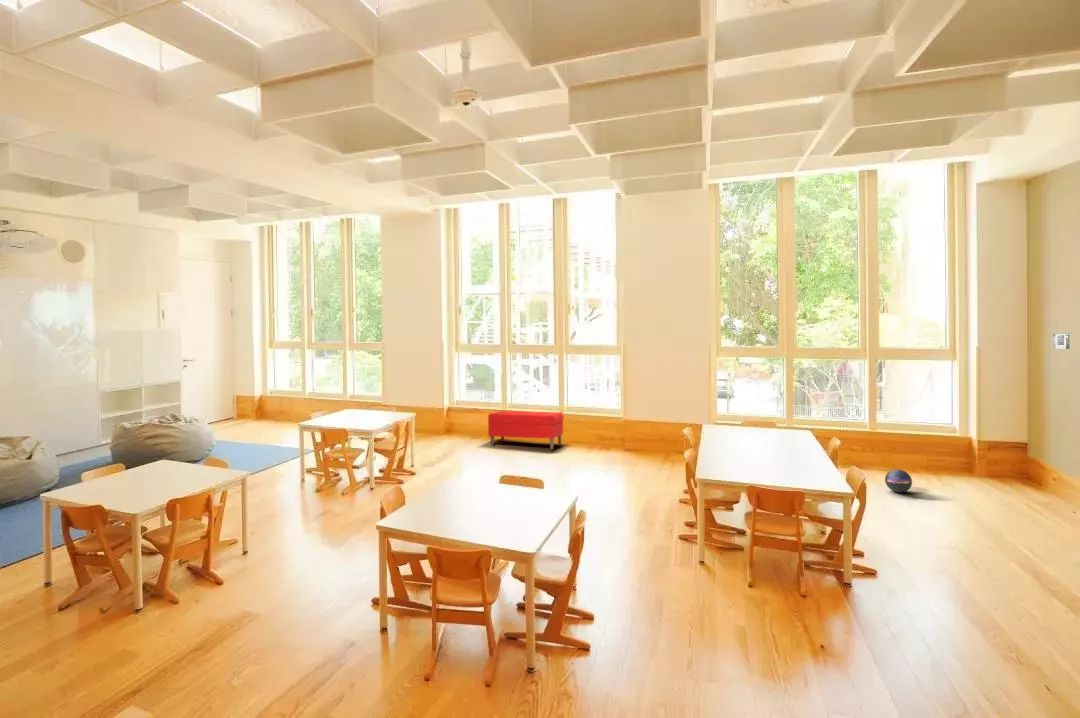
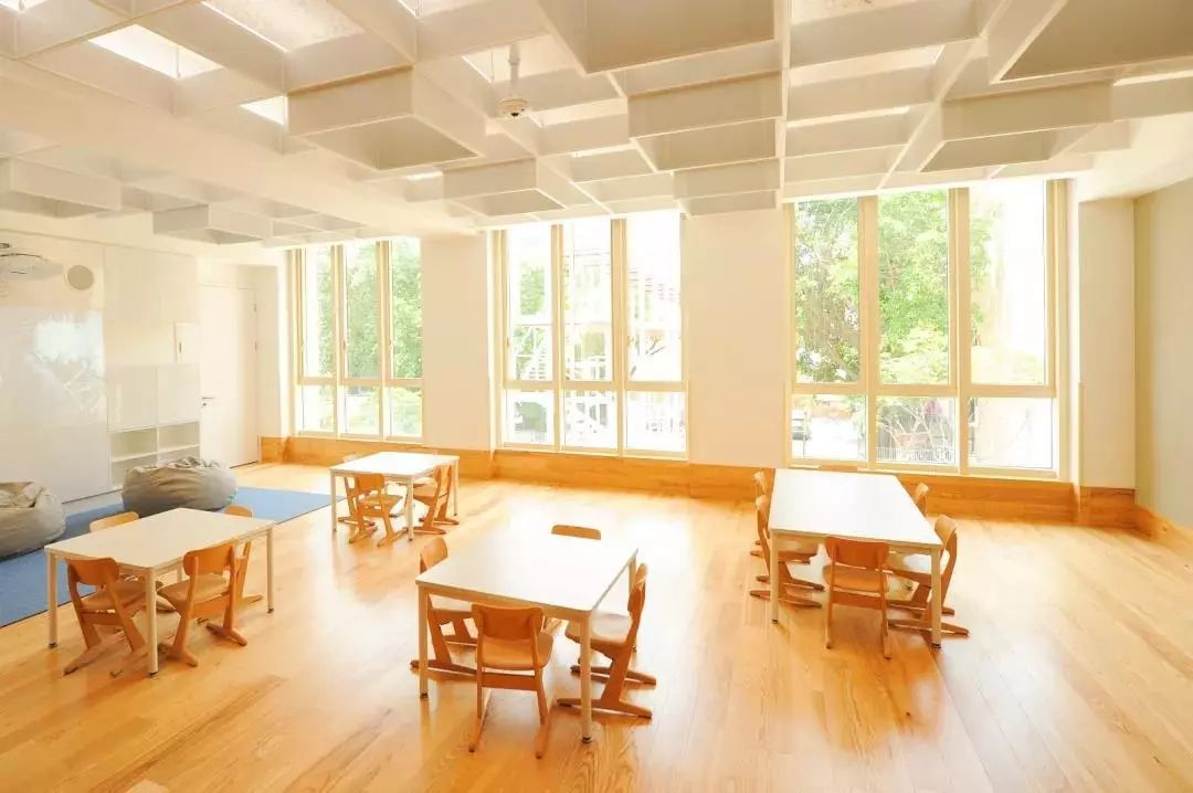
- ball [884,468,913,494]
- calendar [1051,332,1071,350]
- bench [487,410,564,450]
